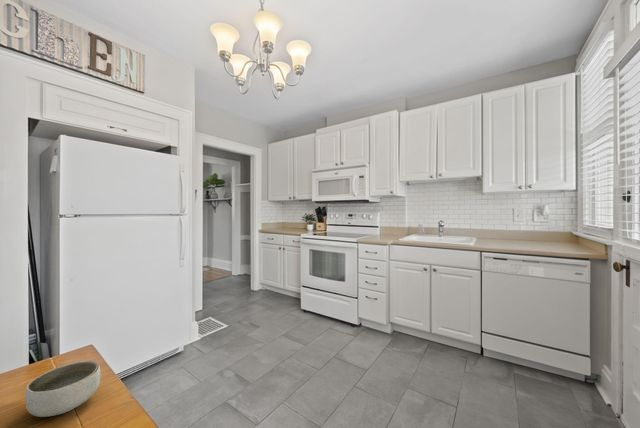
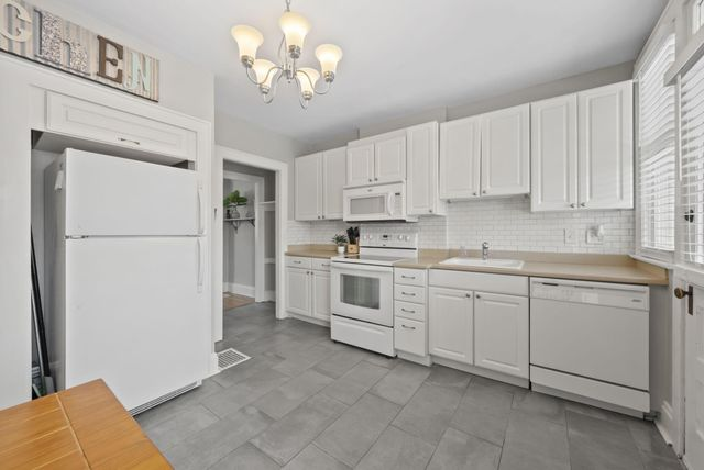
- bowl [24,360,101,418]
